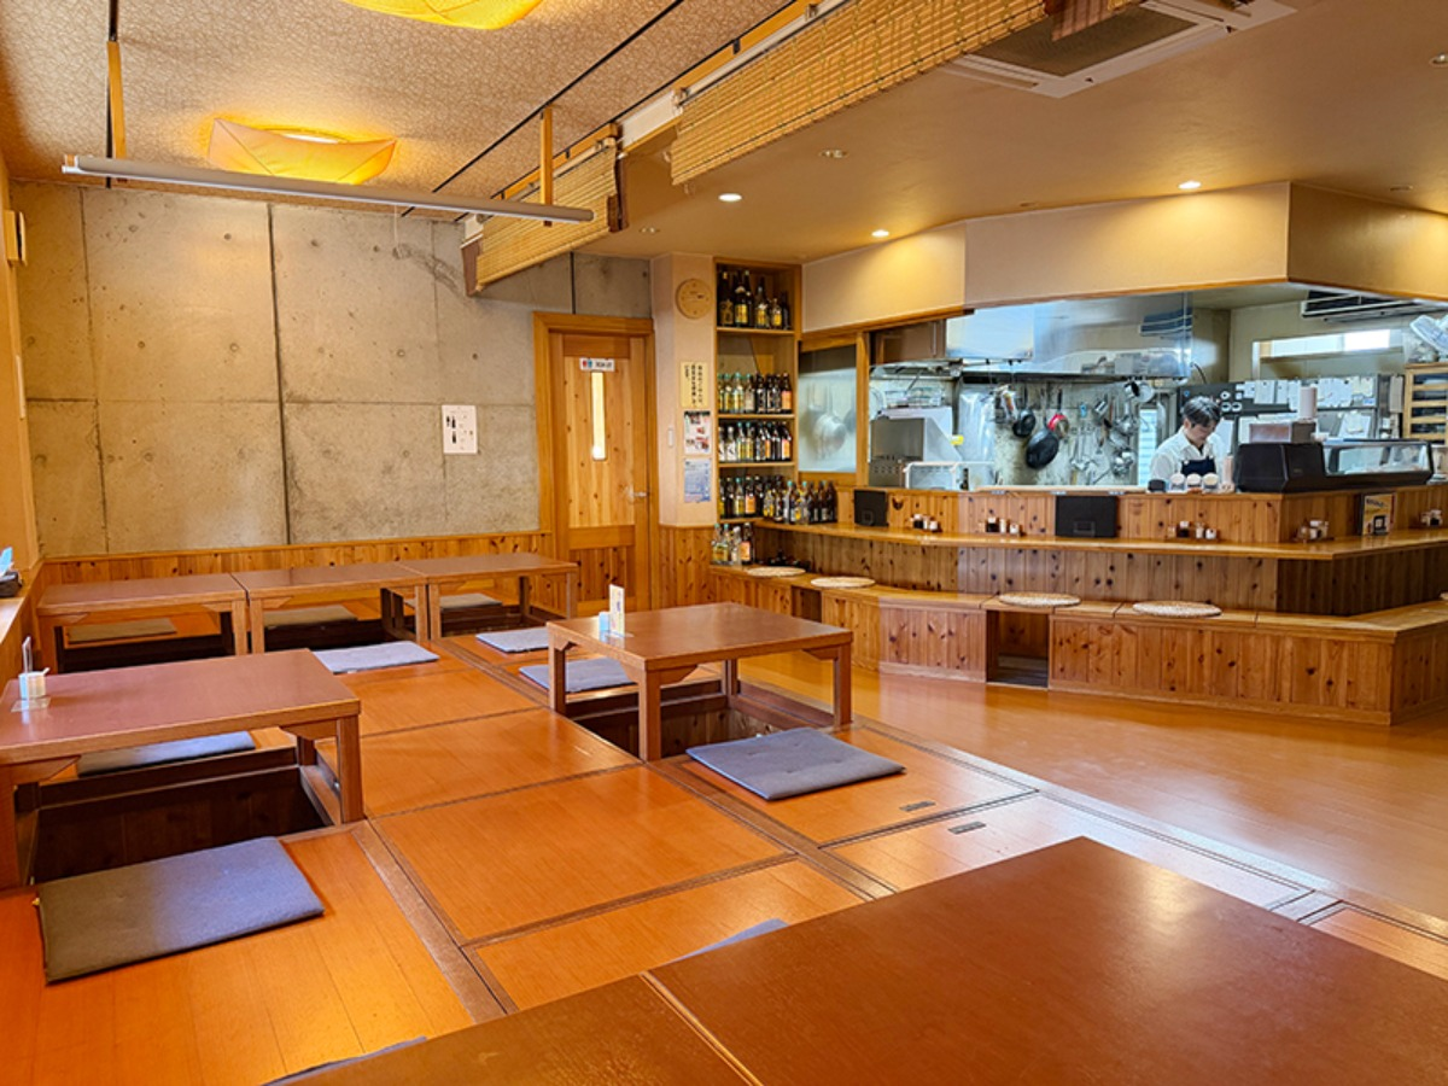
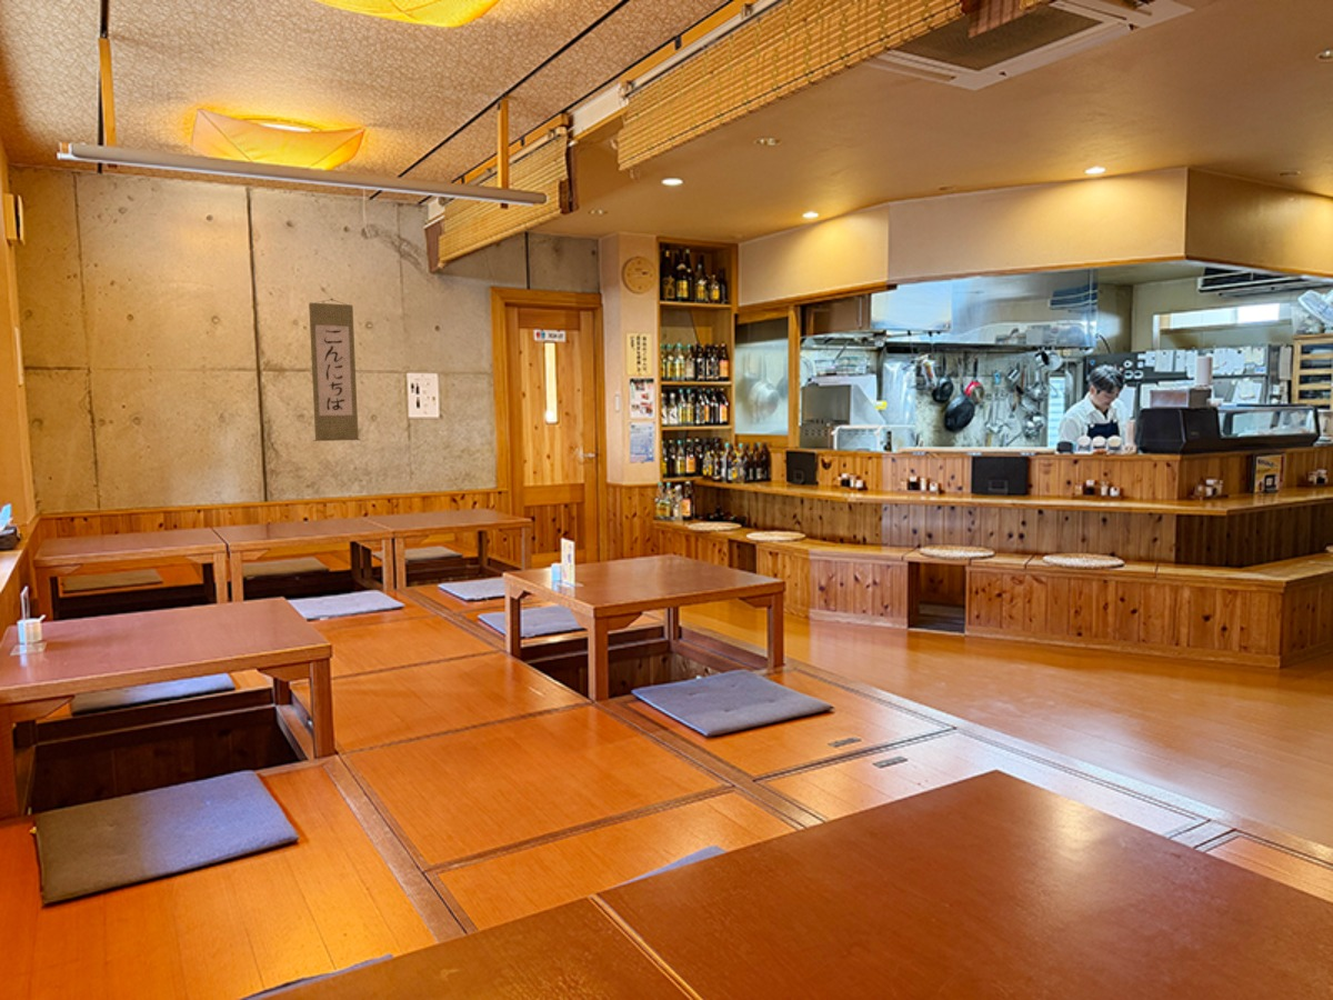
+ wall scroll [308,298,361,442]
